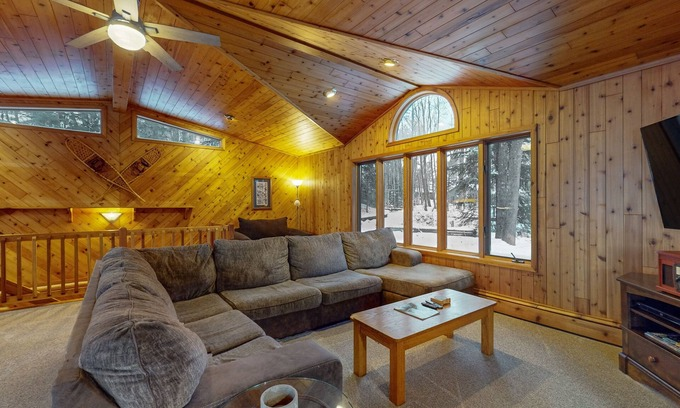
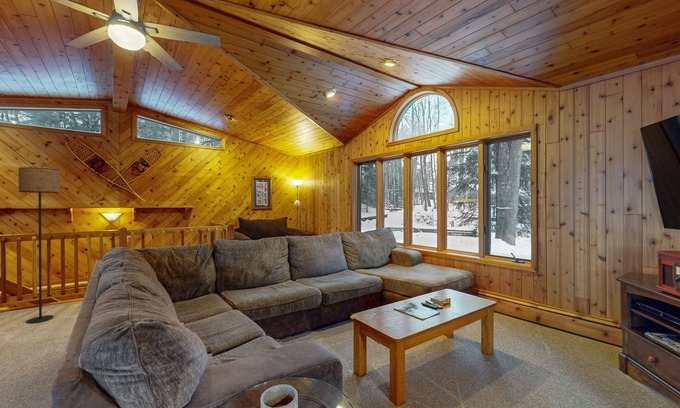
+ floor lamp [17,167,61,324]
